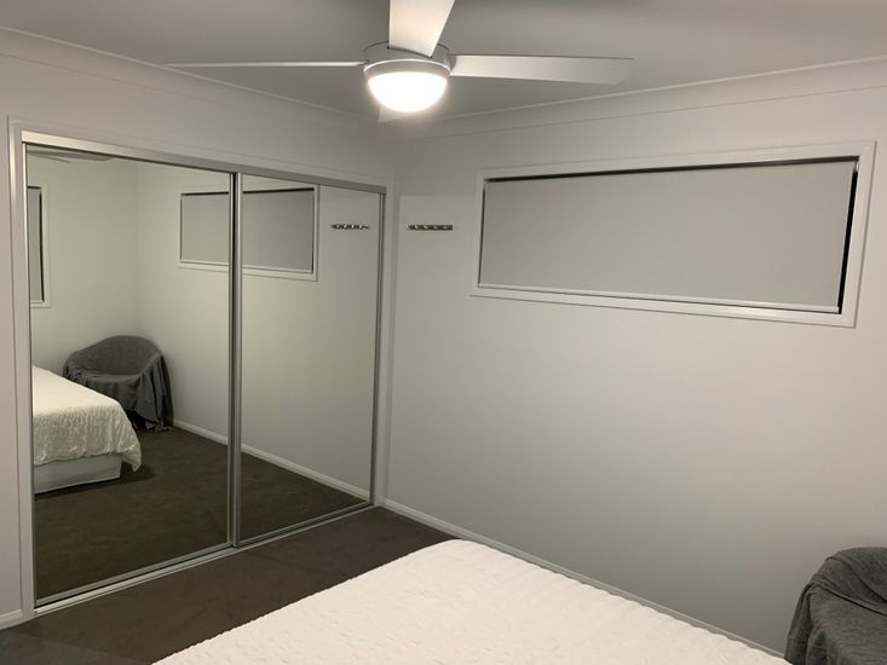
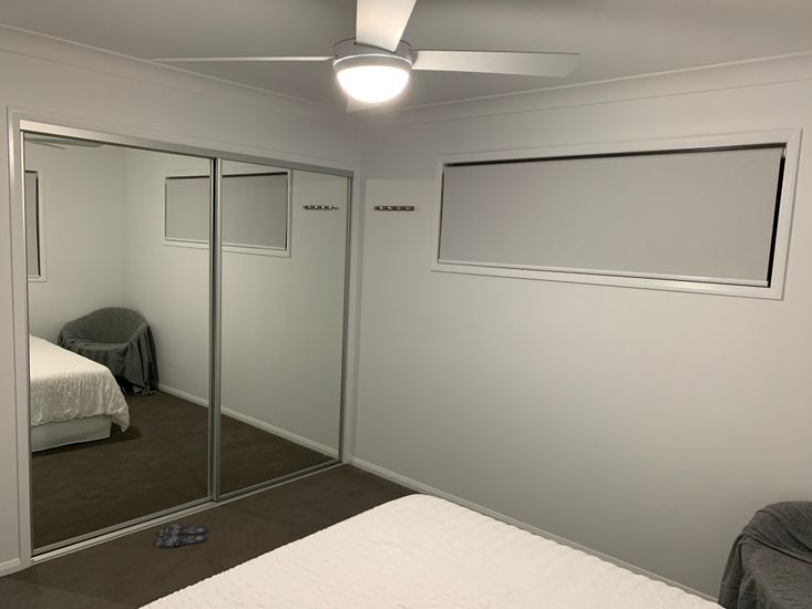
+ slippers [152,523,208,549]
